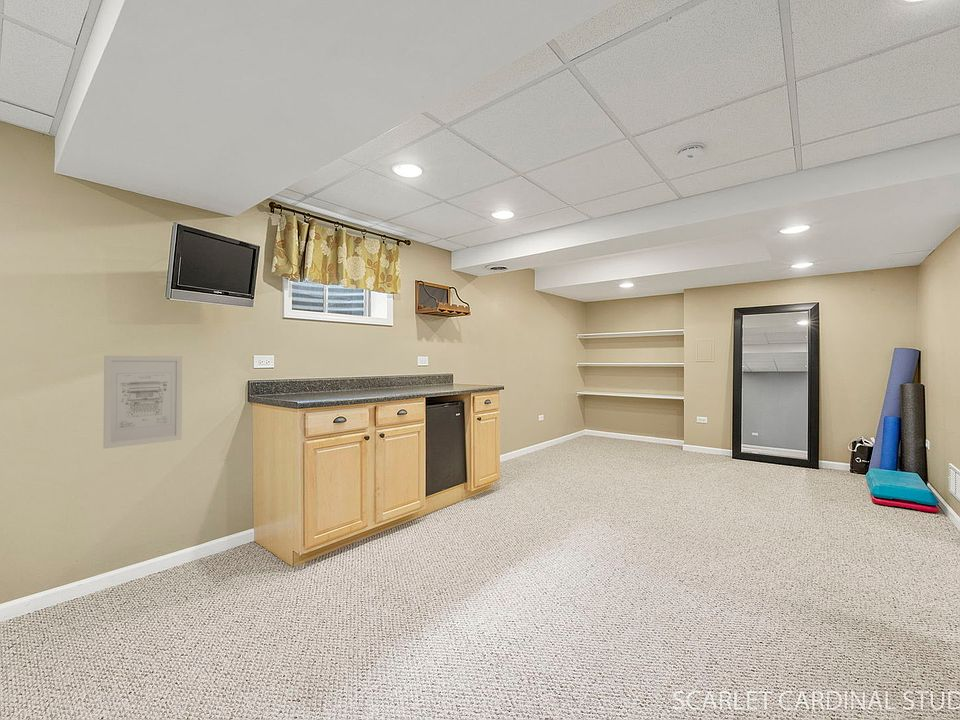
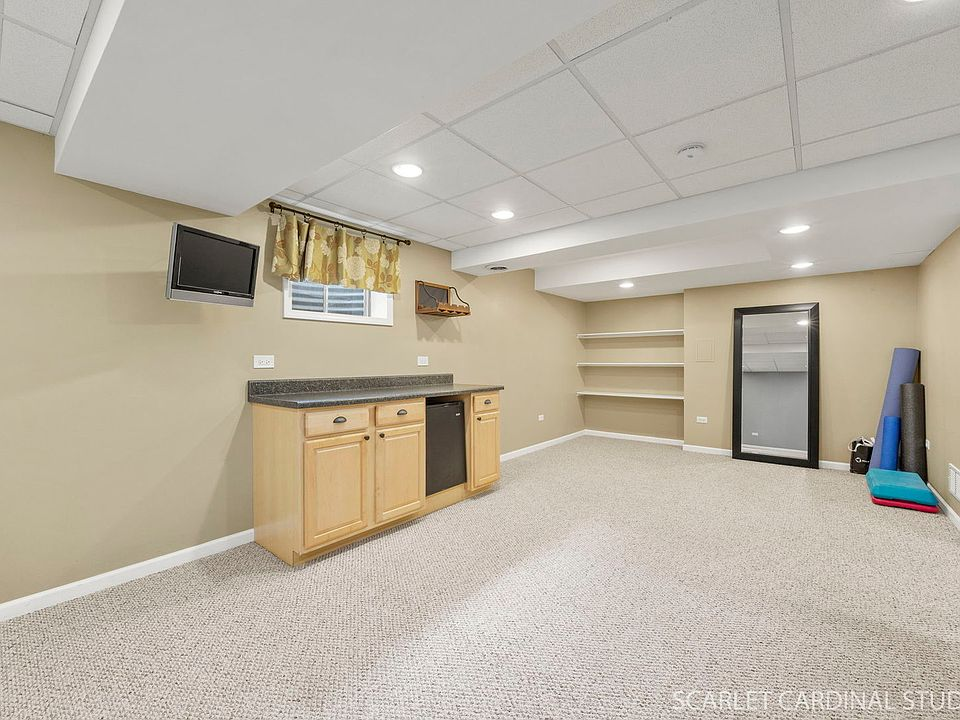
- wall art [103,355,183,450]
